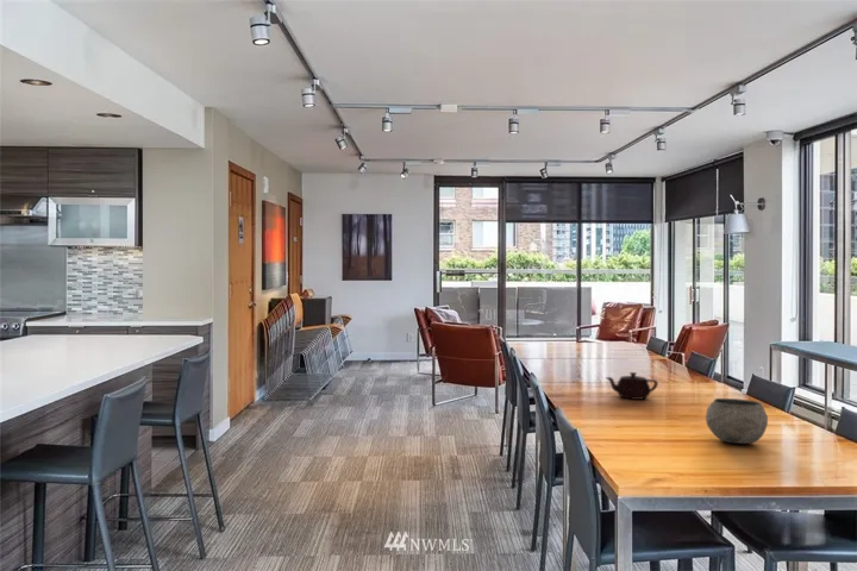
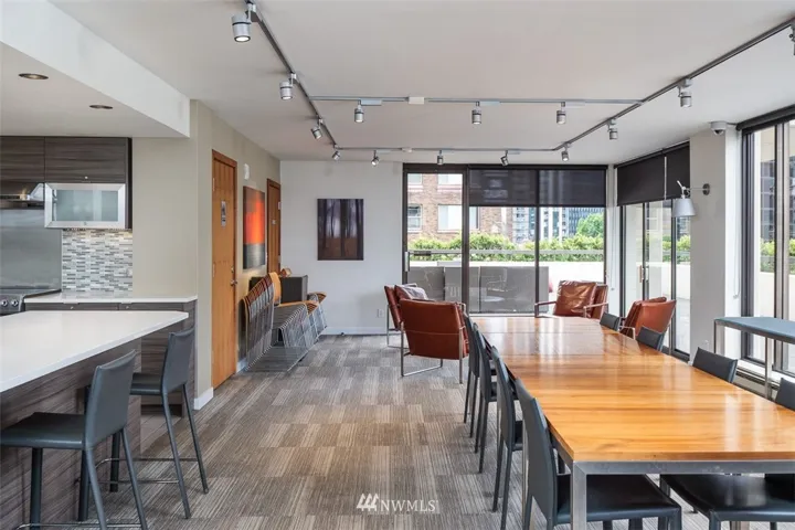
- bowl [705,397,769,445]
- teapot [605,371,659,401]
